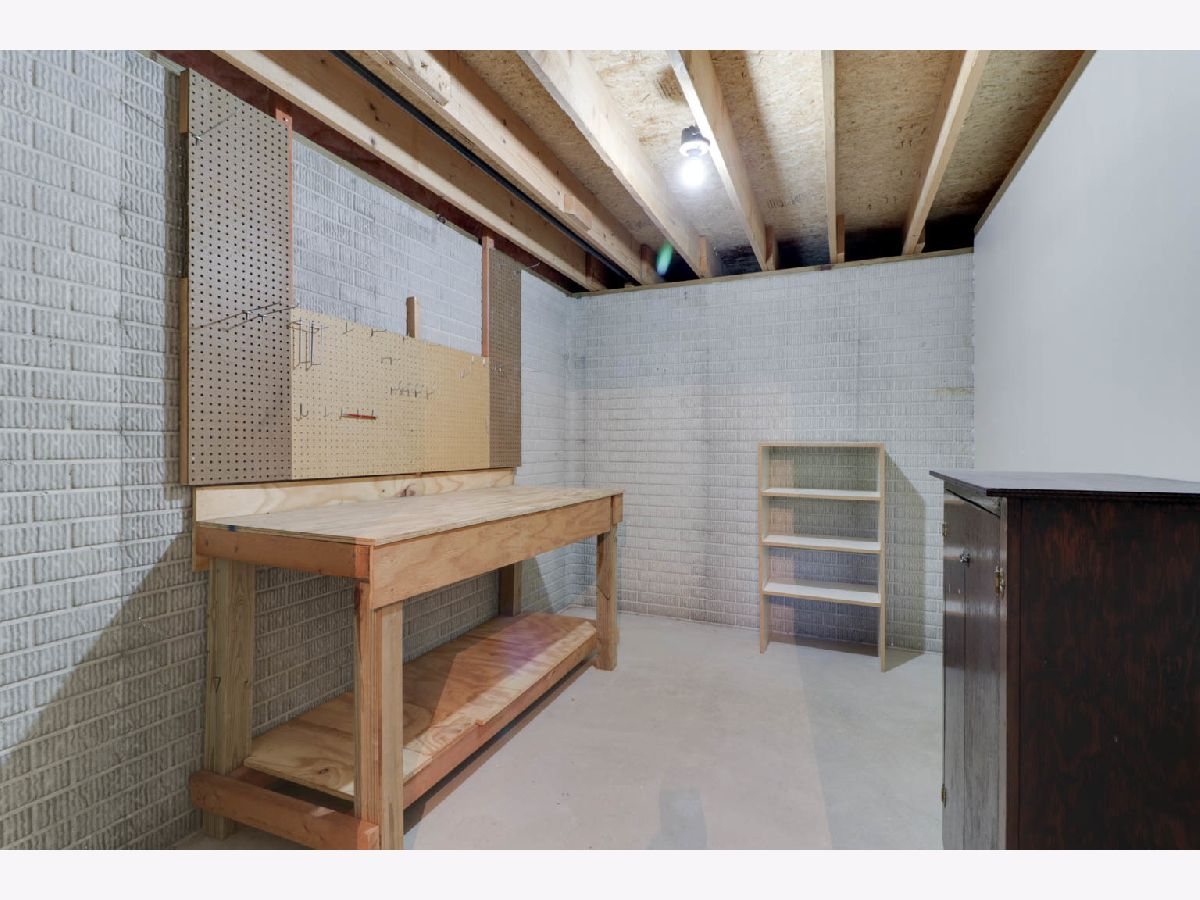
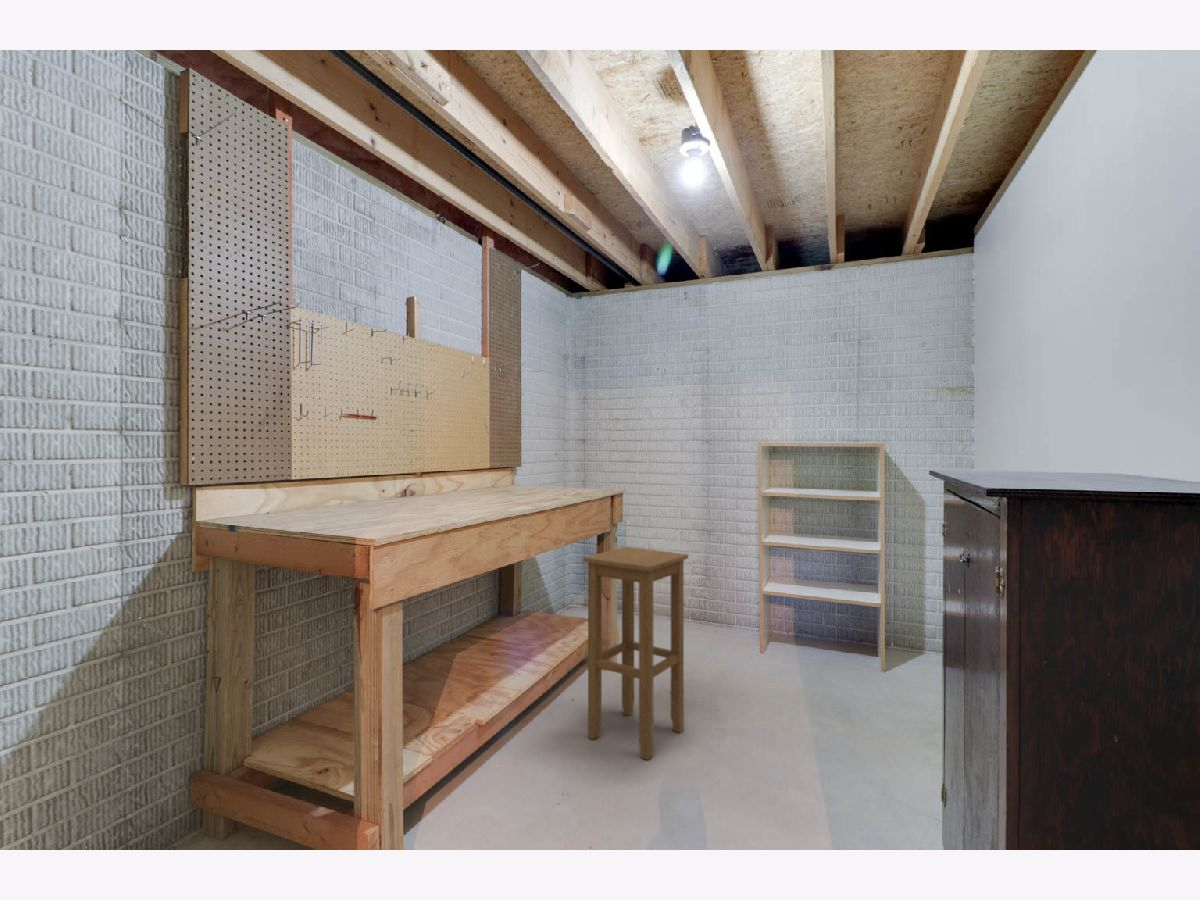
+ stool [582,546,689,761]
